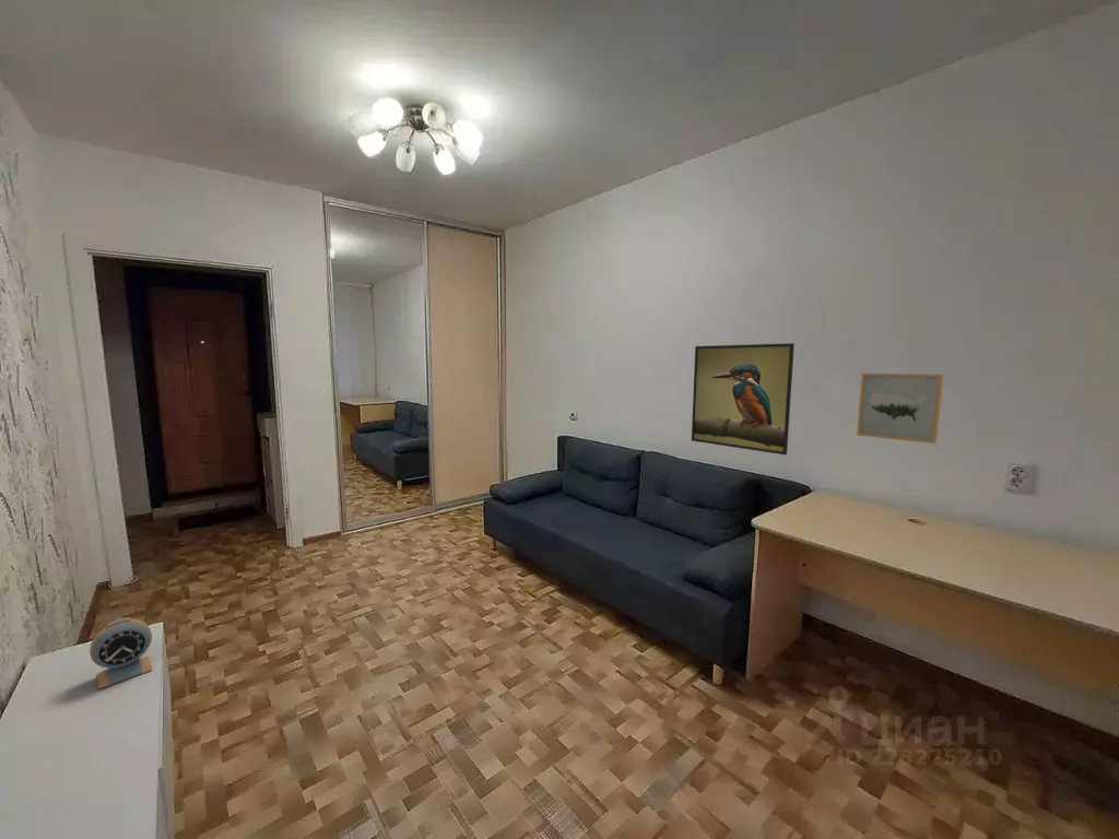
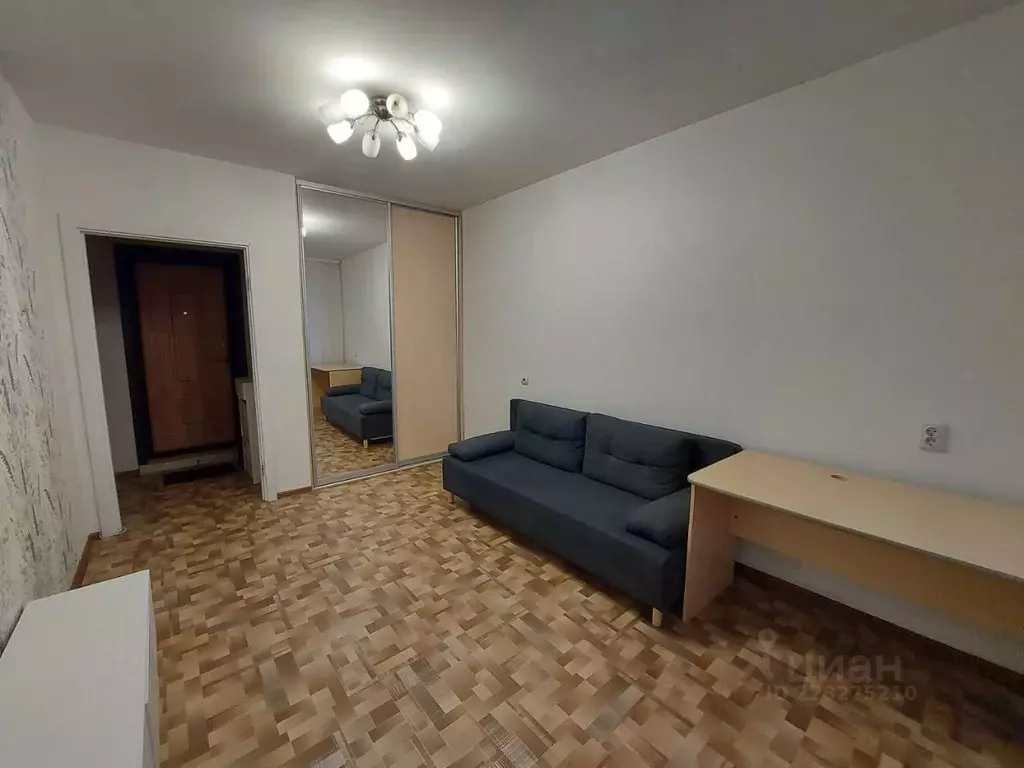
- wall art [856,373,944,445]
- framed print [691,342,796,456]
- alarm clock [89,616,153,690]
